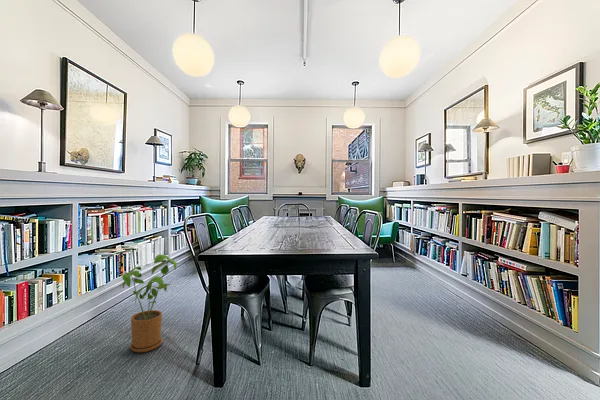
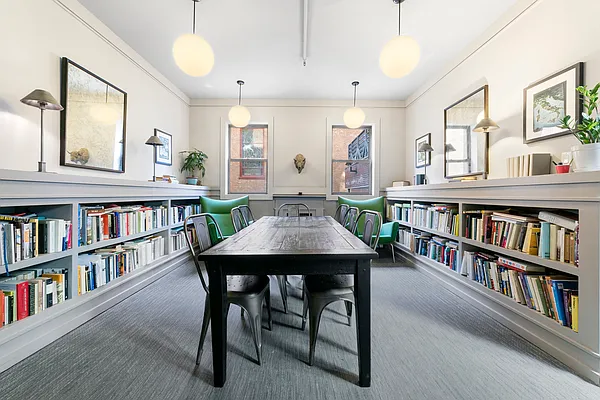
- house plant [121,253,179,353]
